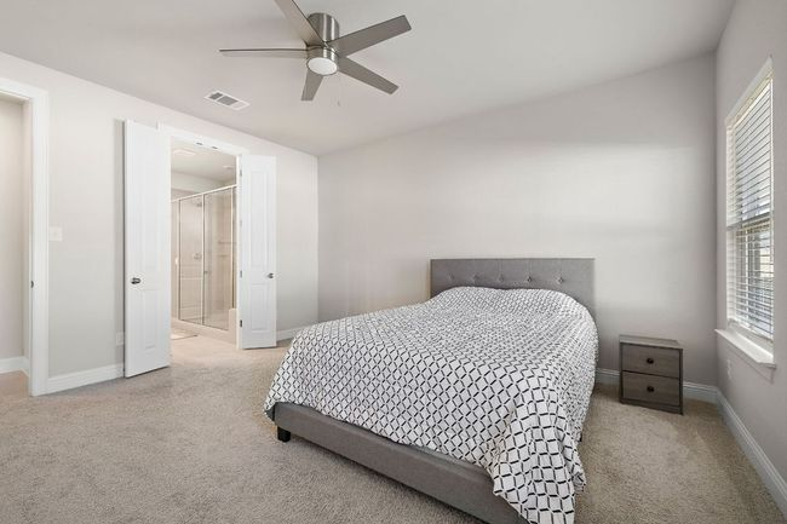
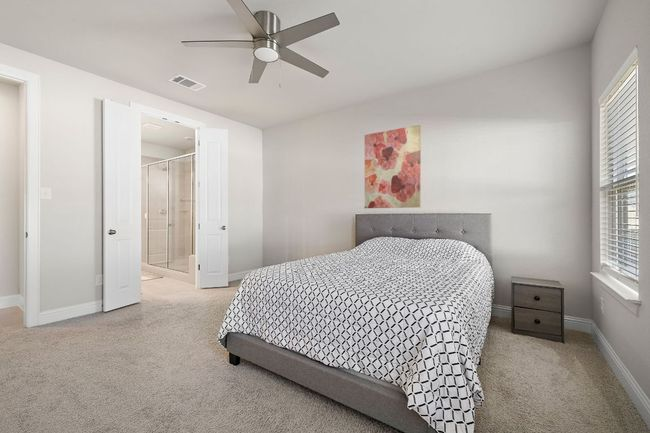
+ wall art [364,124,421,209]
